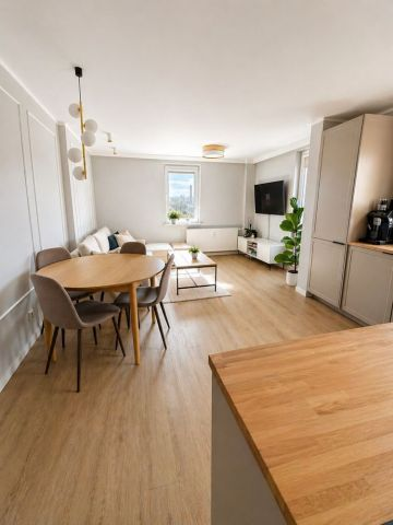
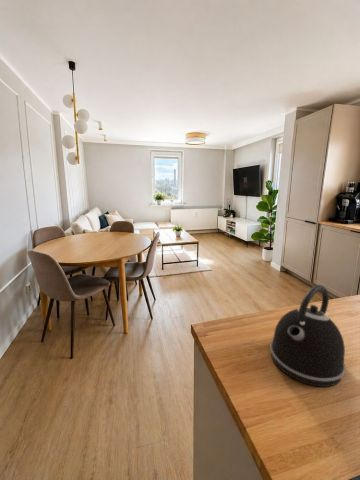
+ kettle [269,284,346,388]
